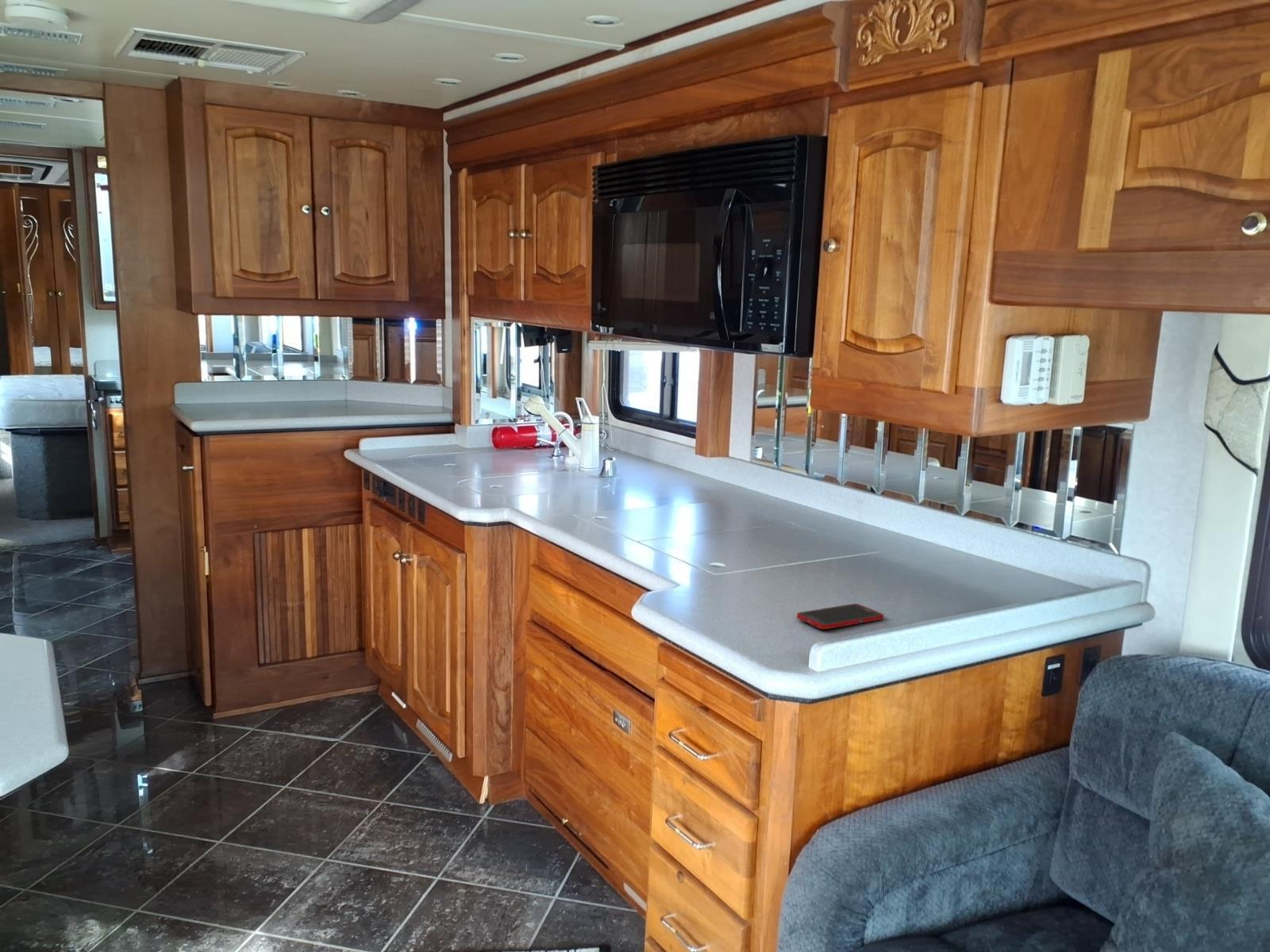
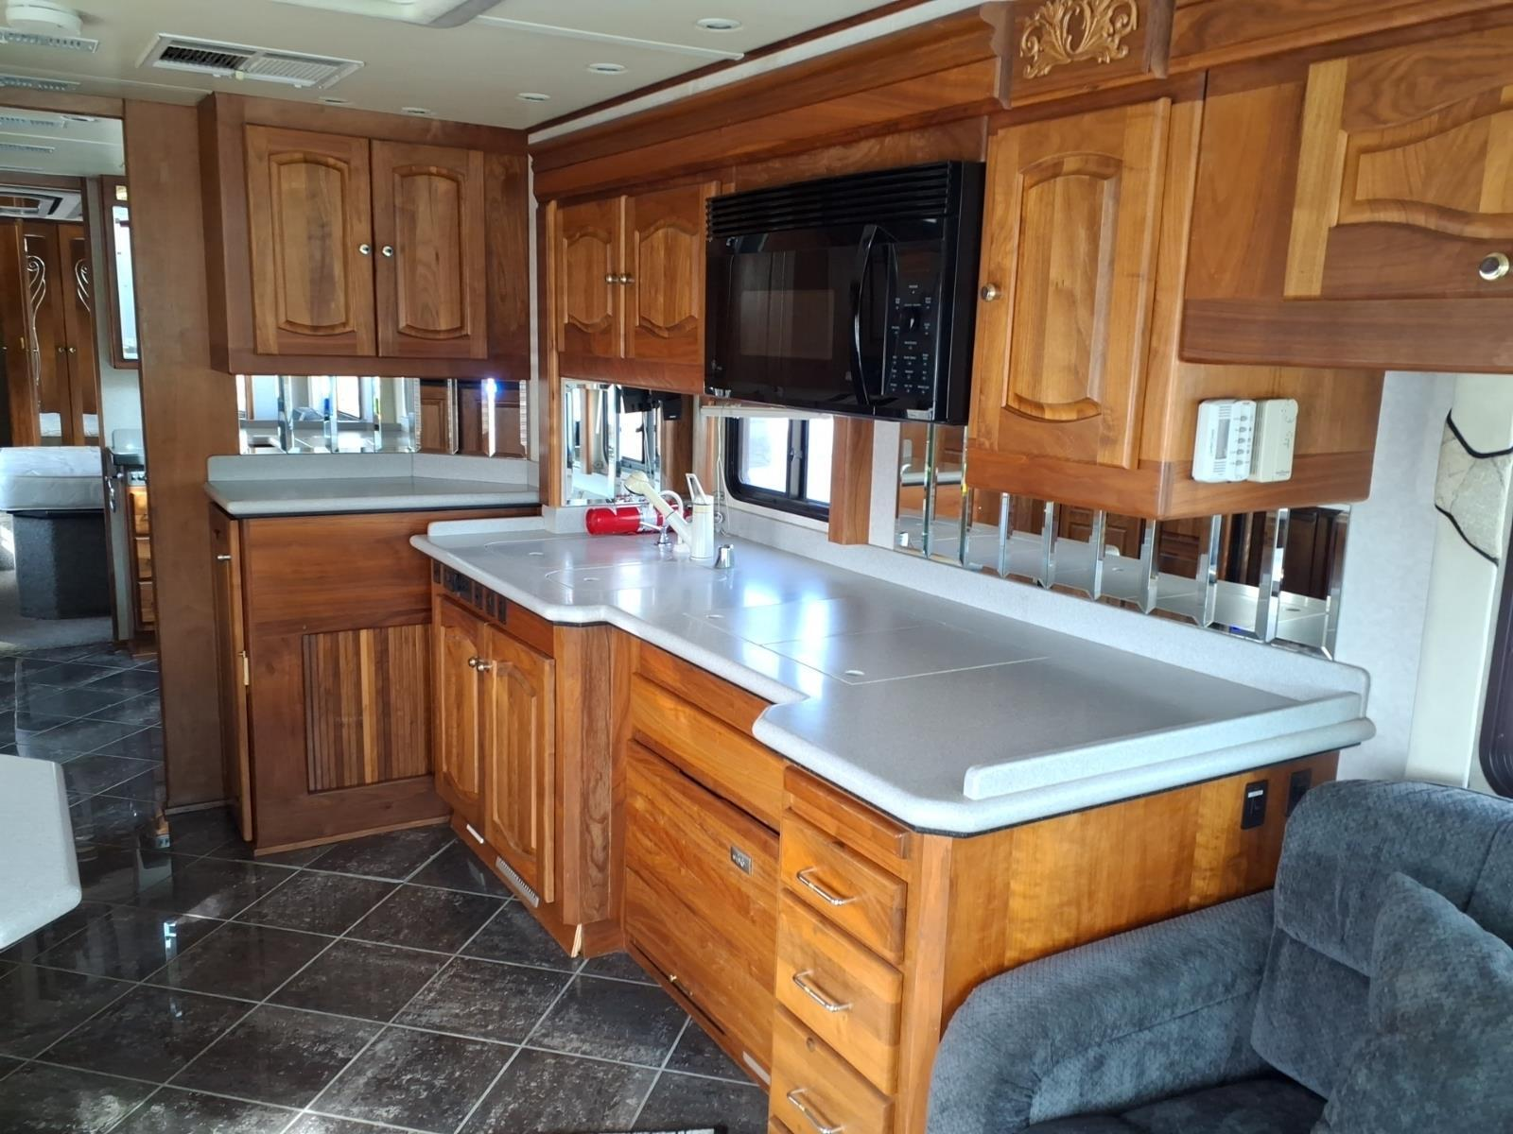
- cell phone [796,603,885,630]
